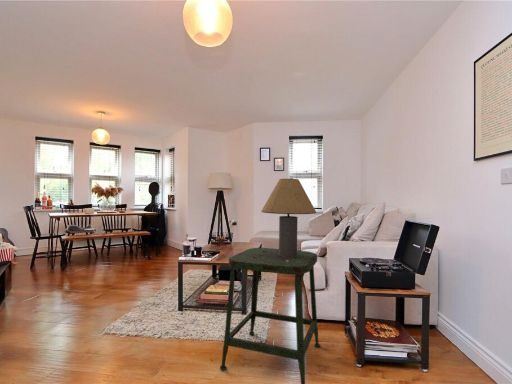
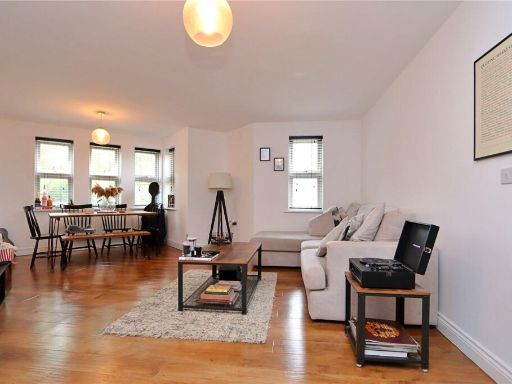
- table lamp [261,178,317,256]
- stool [219,247,321,384]
